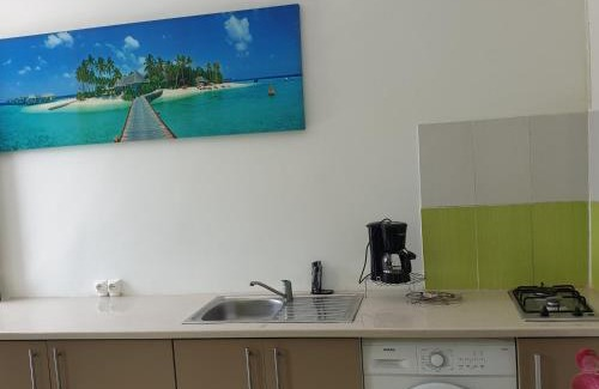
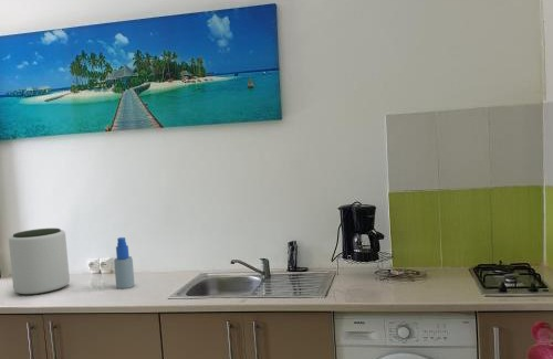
+ spray bottle [113,236,136,289]
+ plant pot [8,228,71,296]
